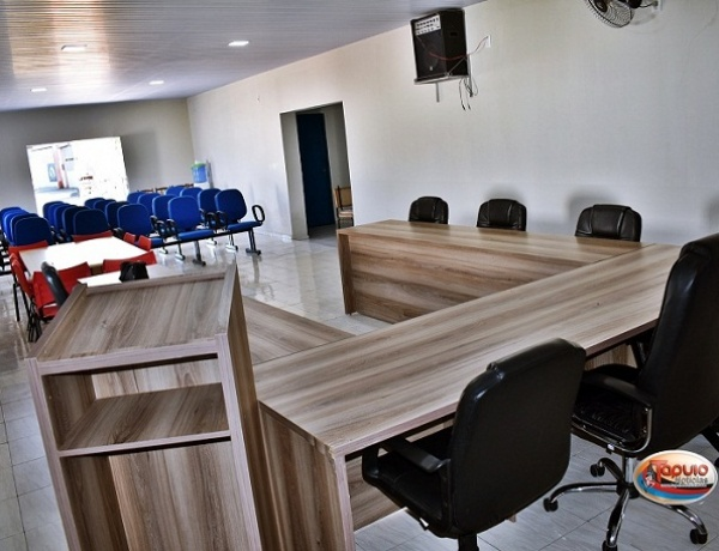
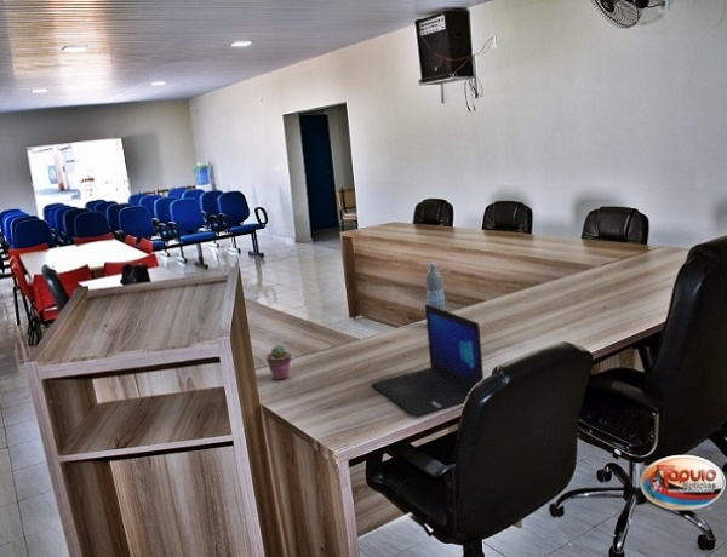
+ laptop [370,303,485,418]
+ water bottle [424,262,447,311]
+ potted succulent [265,344,292,381]
